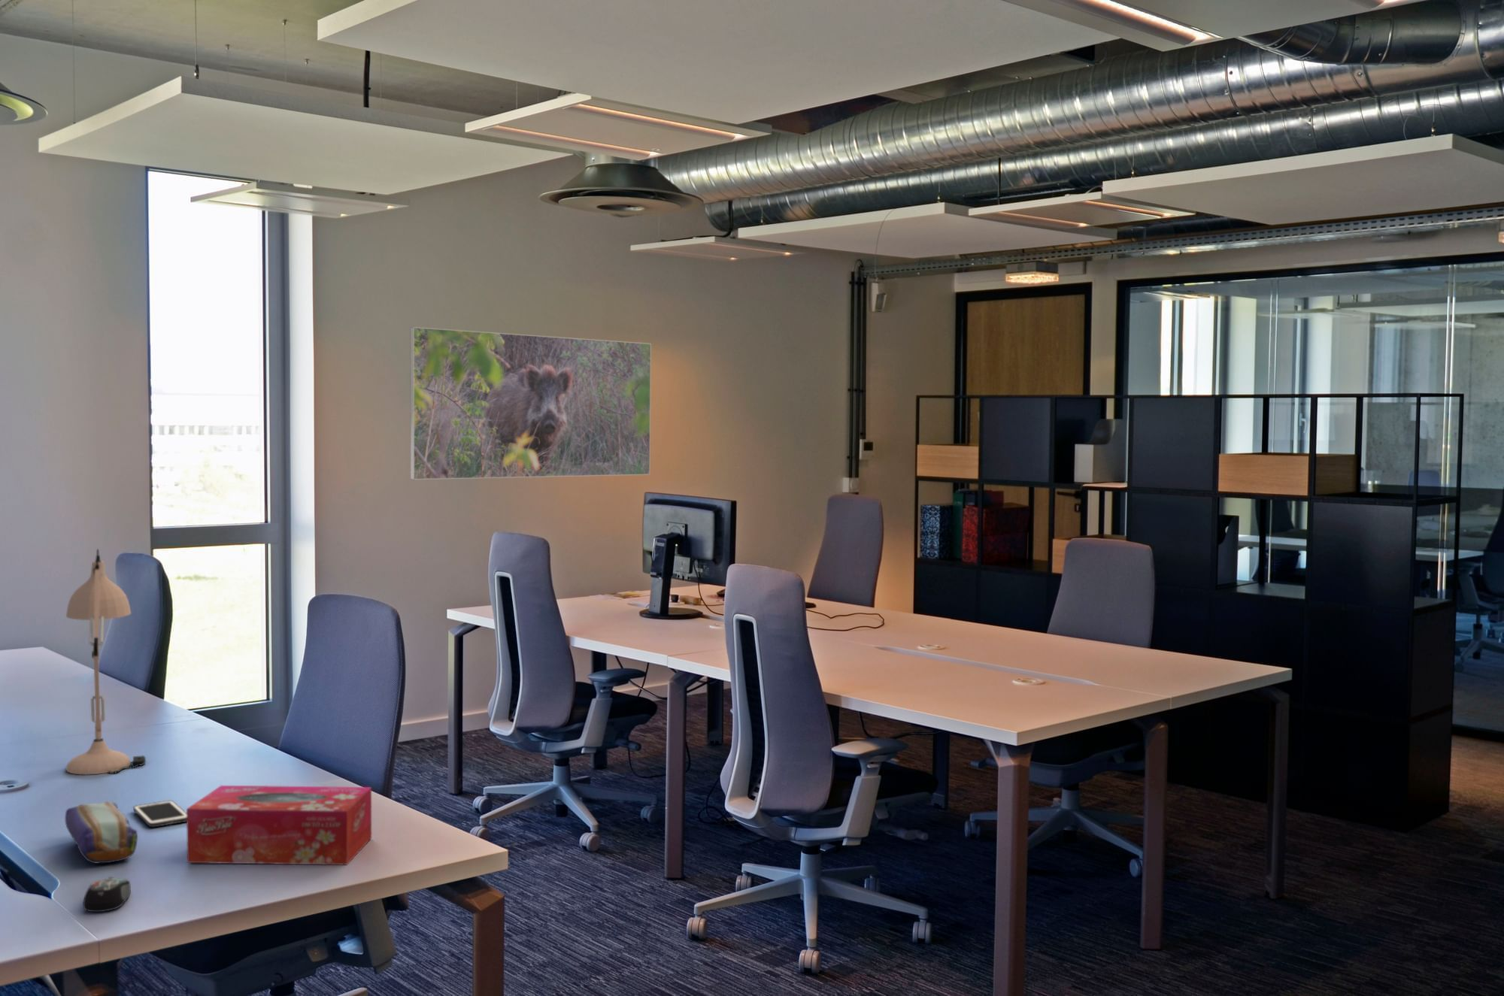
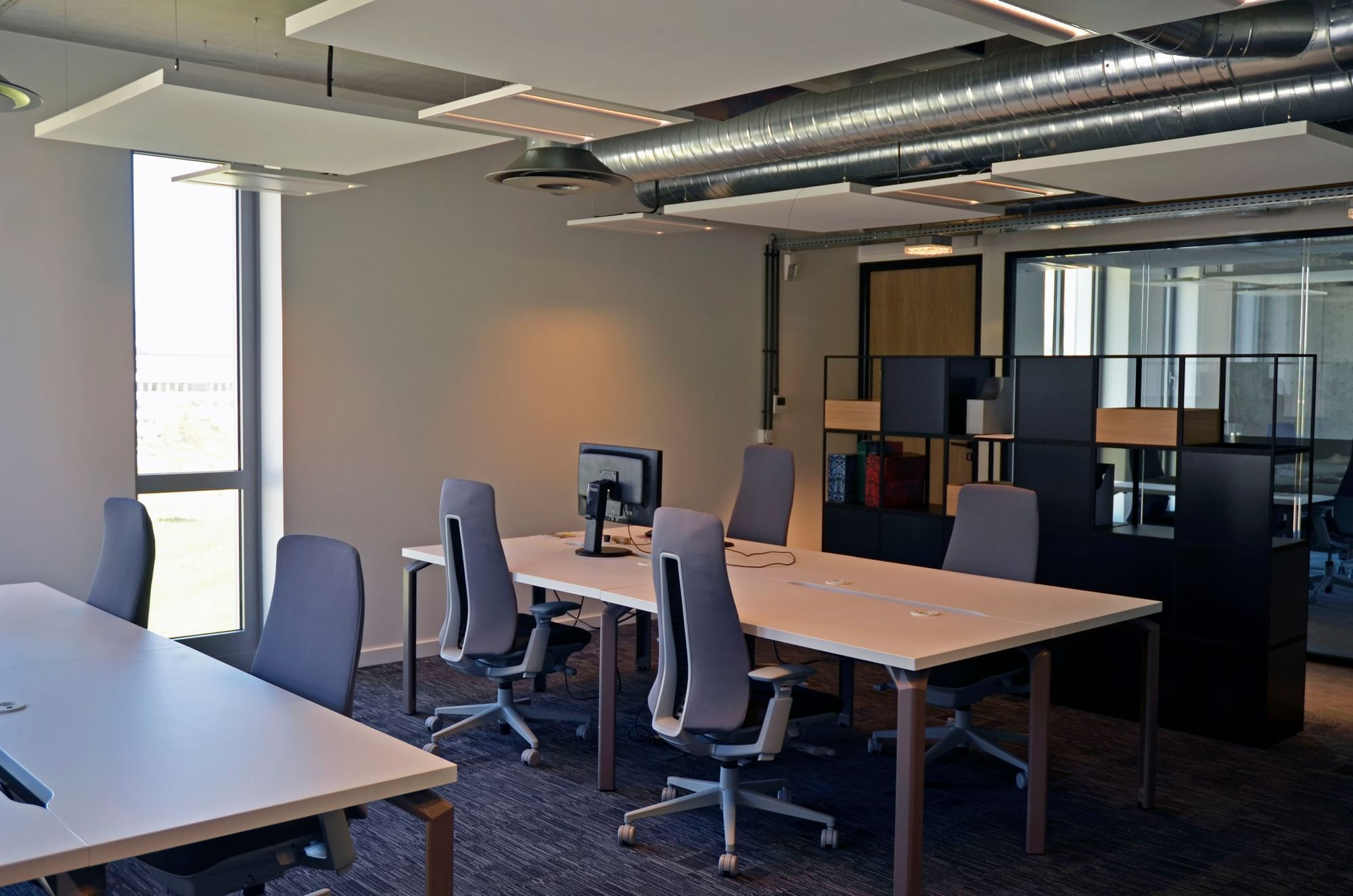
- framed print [410,326,653,480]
- cell phone [132,800,187,828]
- computer mouse [82,876,131,913]
- pencil case [64,801,138,864]
- desk lamp [66,548,147,776]
- tissue box [186,785,372,866]
